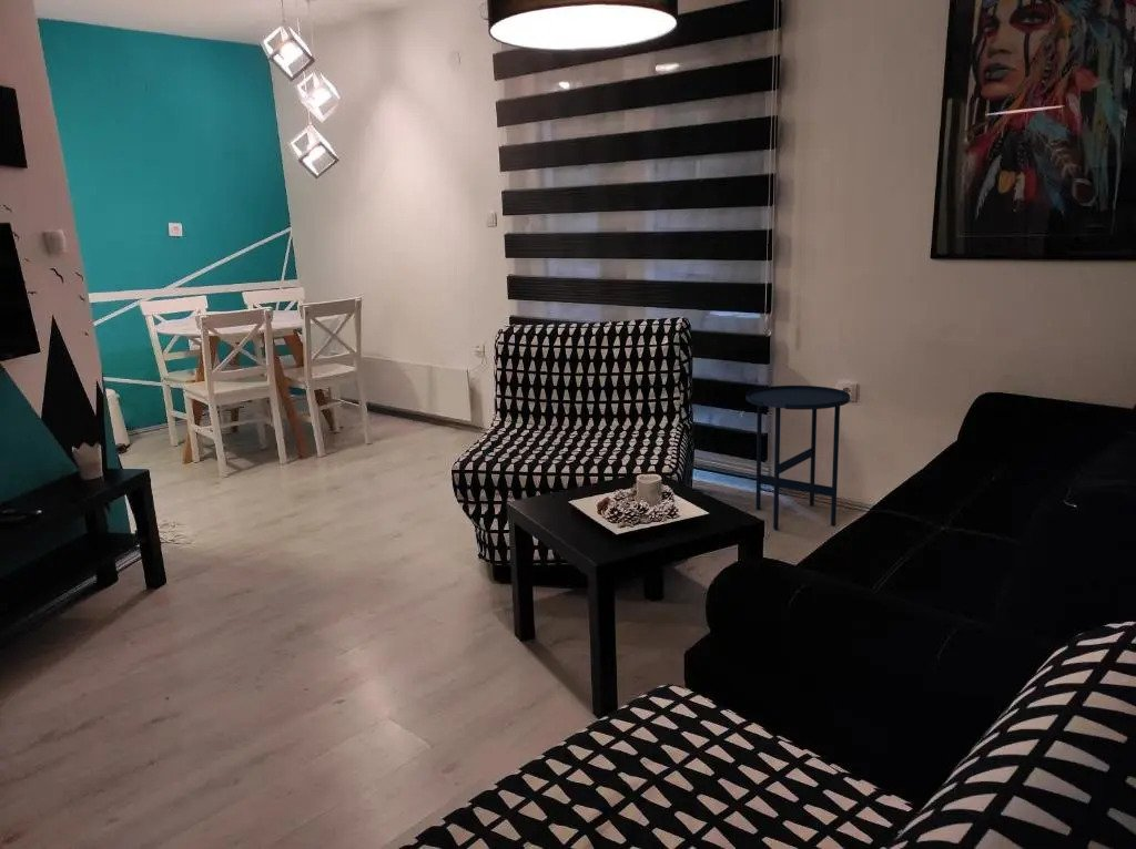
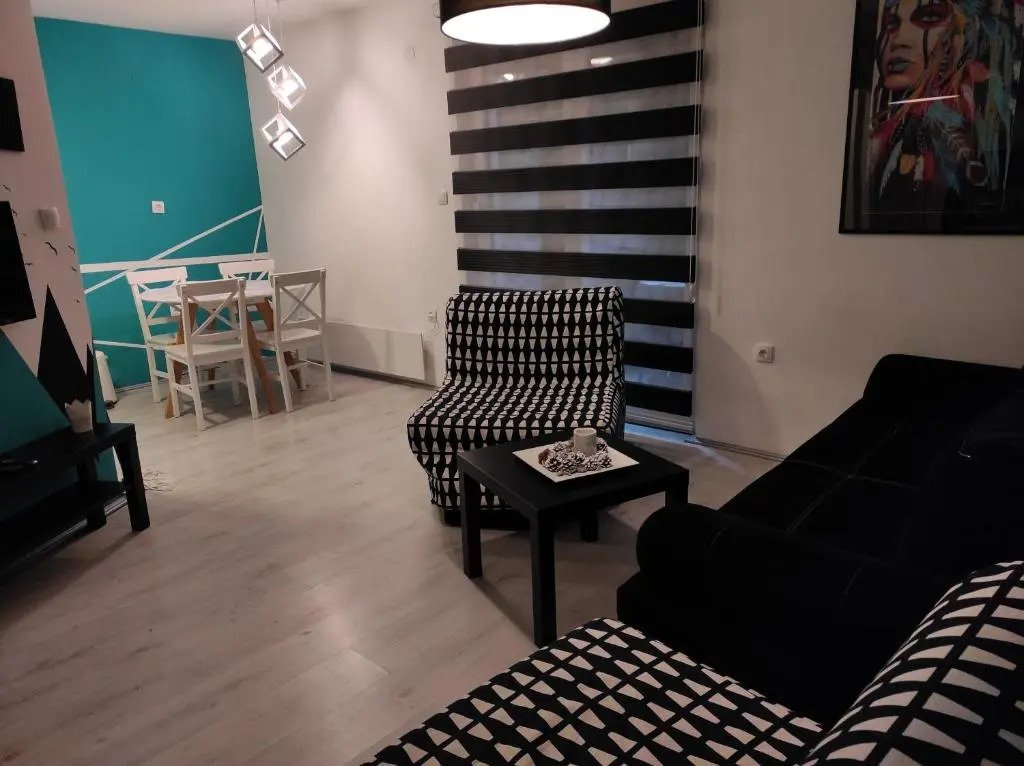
- side table [746,385,851,531]
